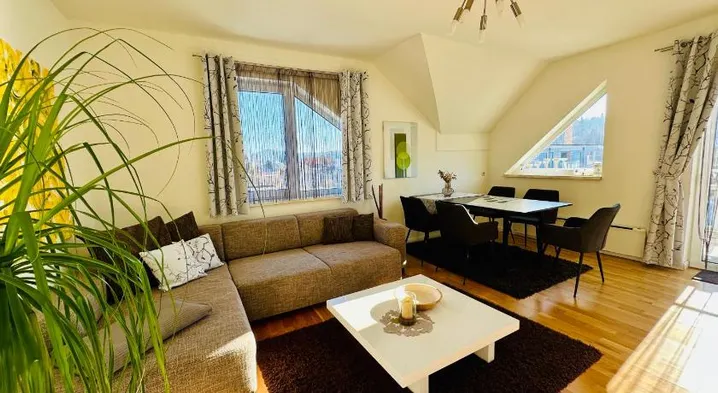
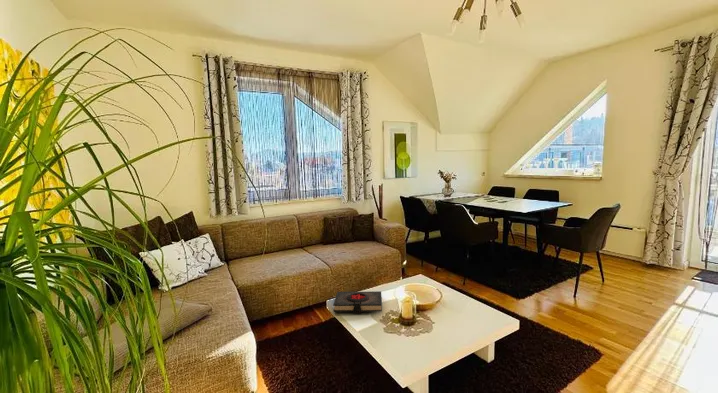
+ book [332,290,383,314]
